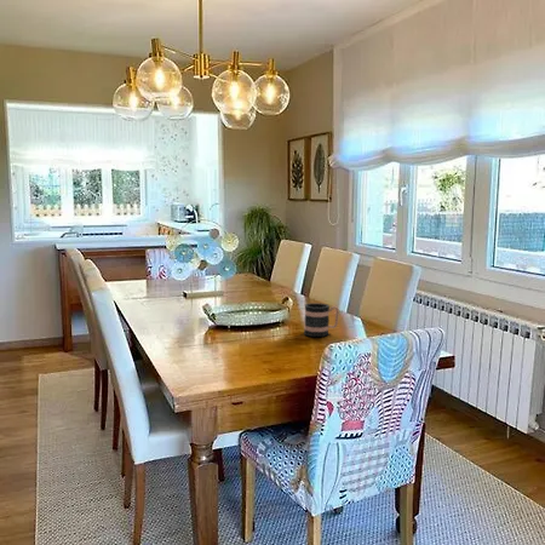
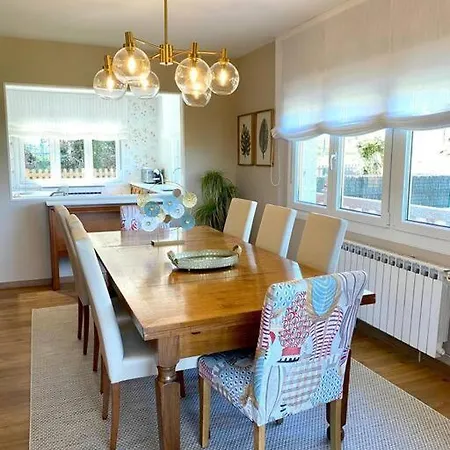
- mug [303,302,340,338]
